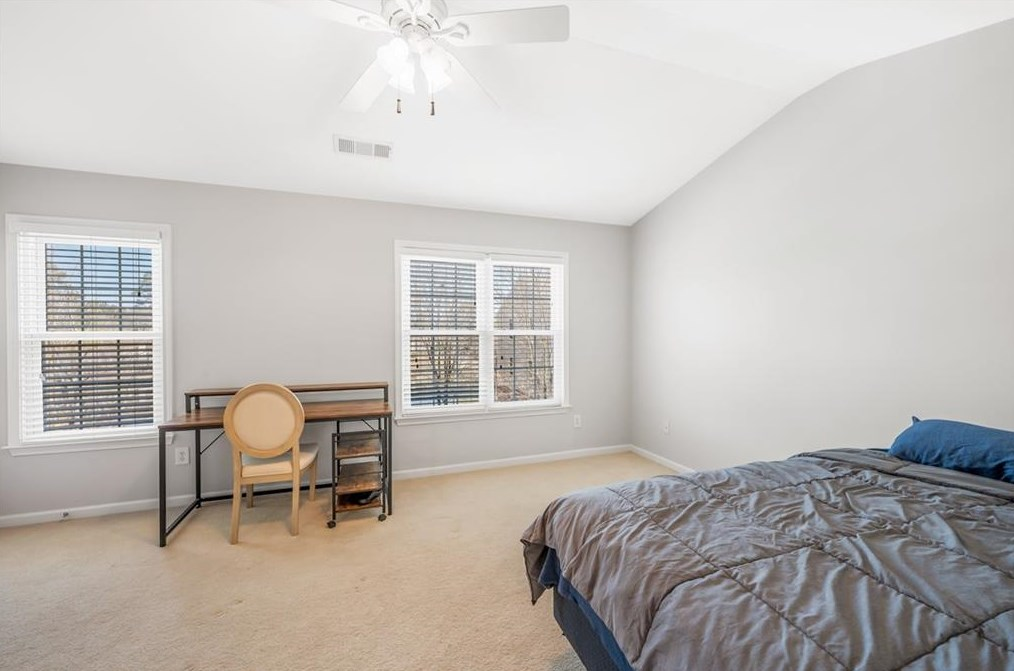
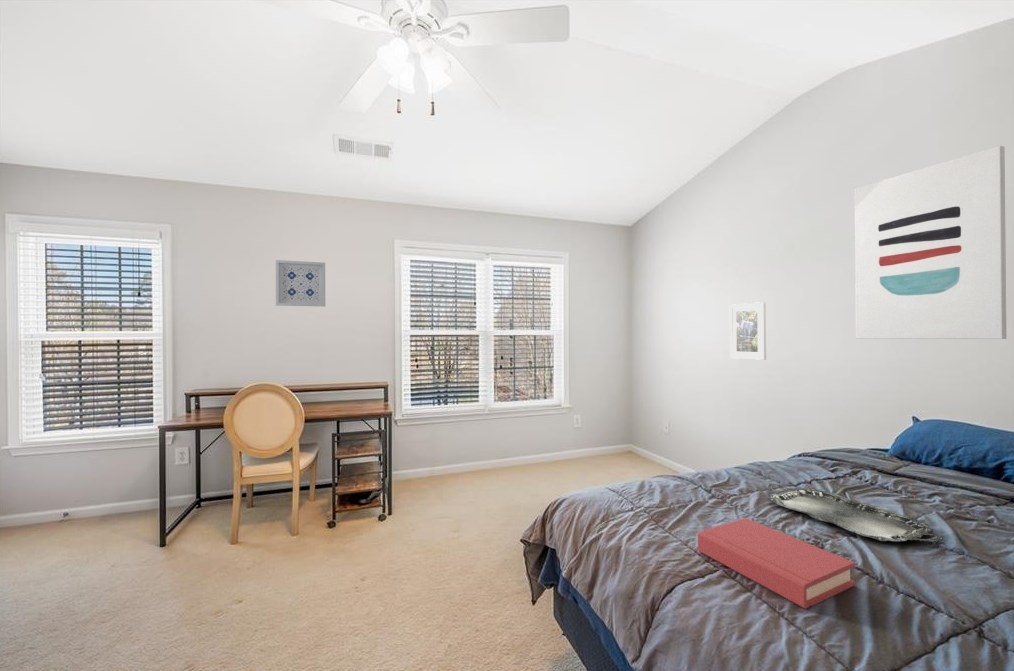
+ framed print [729,301,767,361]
+ serving tray [766,483,944,543]
+ wall art [275,259,326,308]
+ wall art [854,145,1007,340]
+ hardback book [697,517,856,610]
